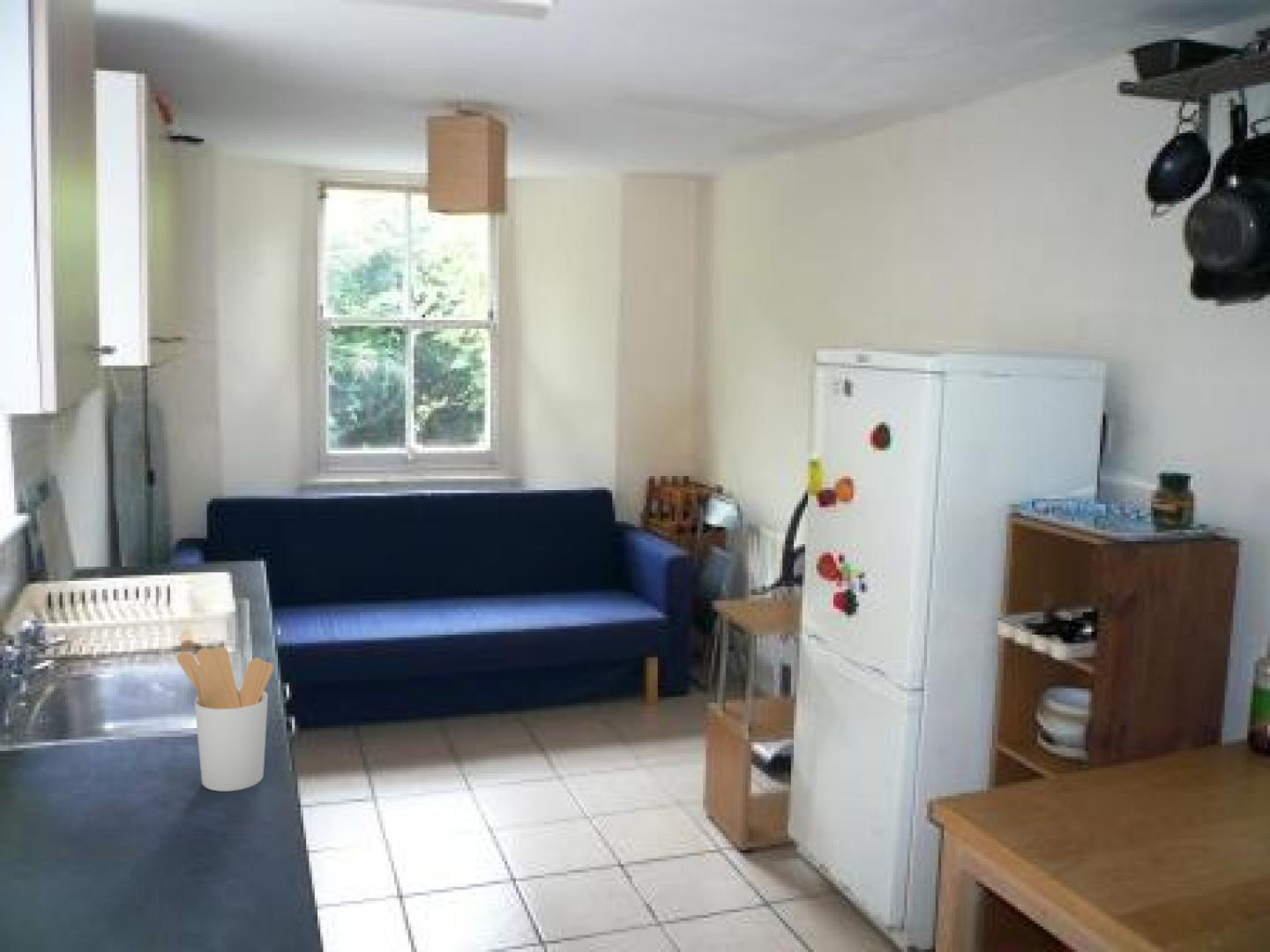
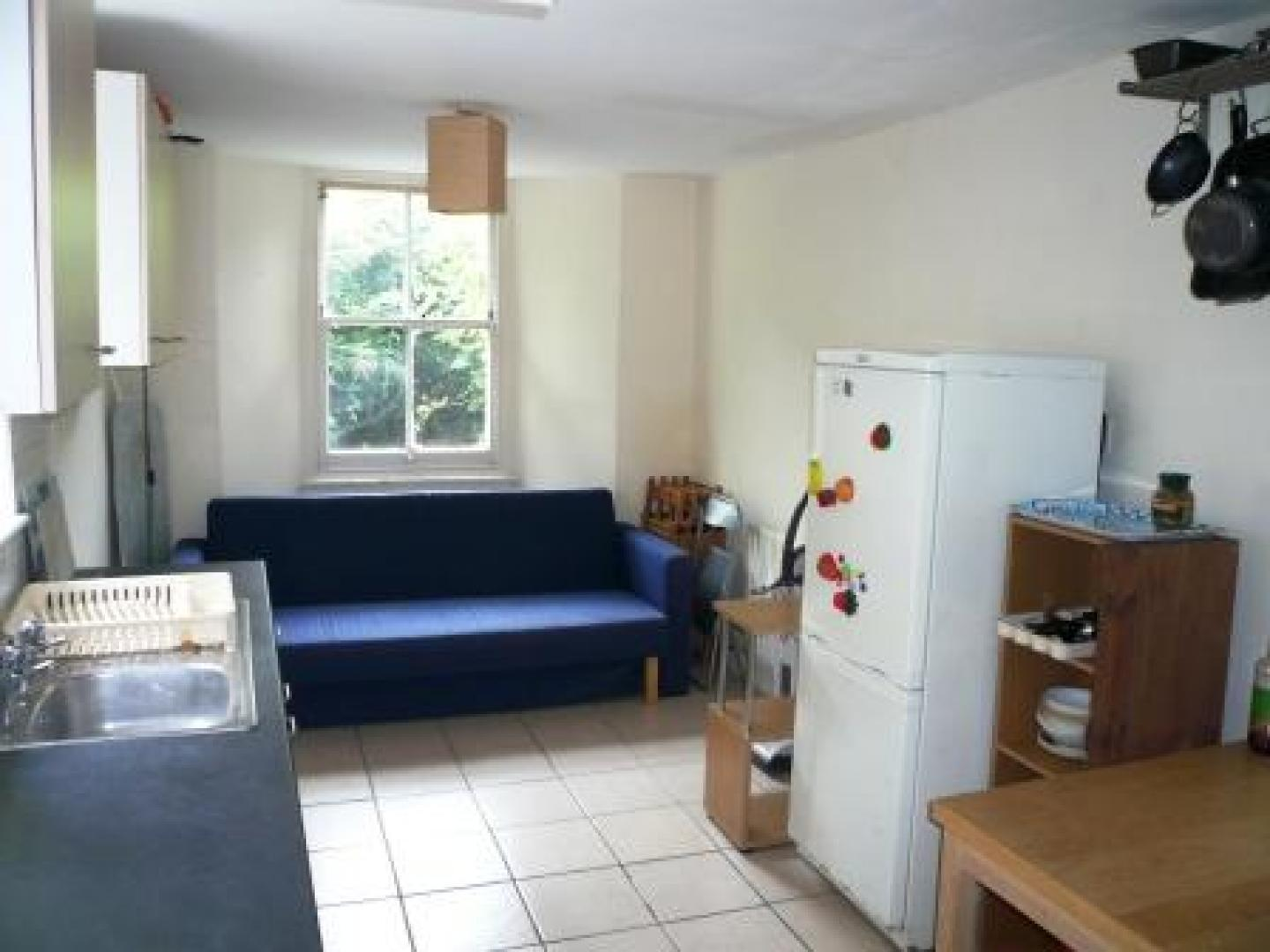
- utensil holder [176,646,274,792]
